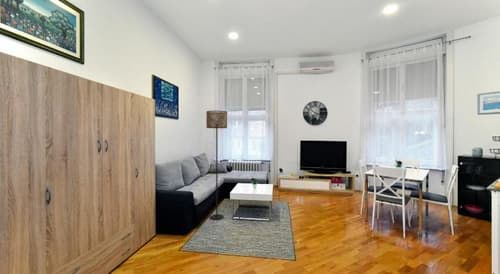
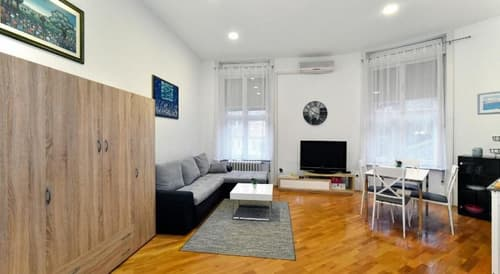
- floor lamp [205,110,228,221]
